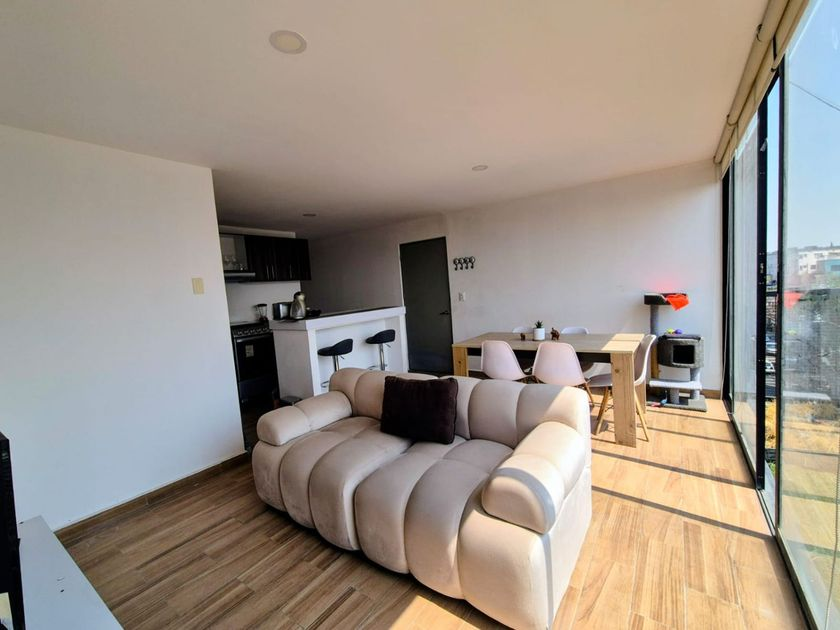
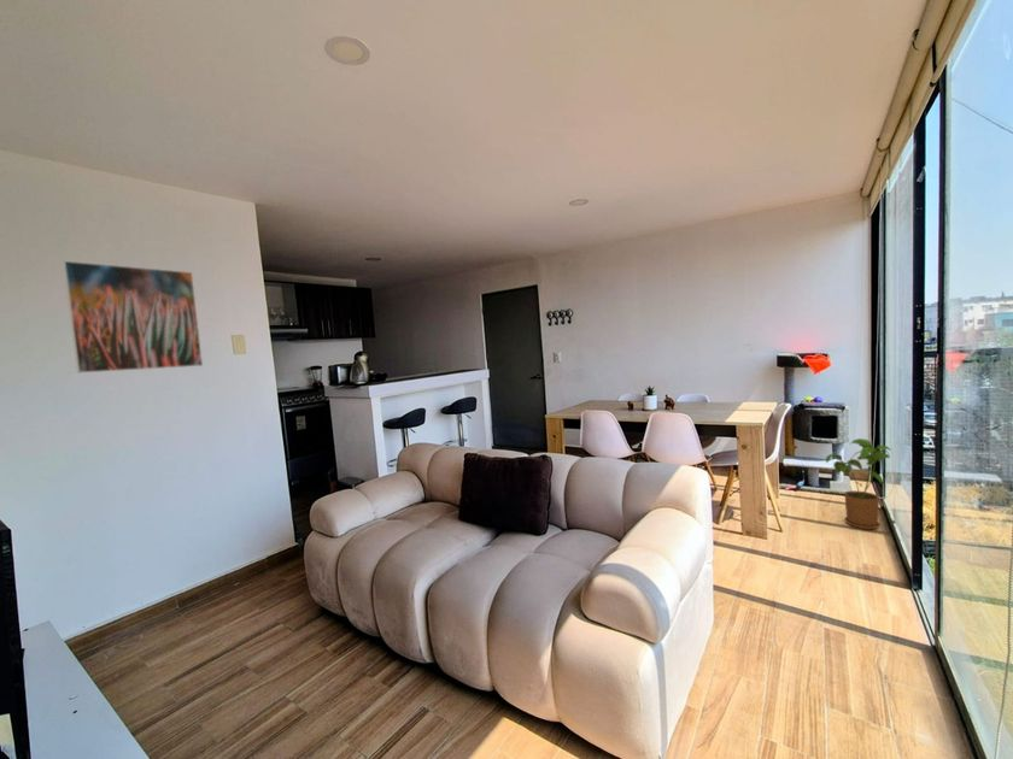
+ house plant [825,437,892,530]
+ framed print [62,259,204,375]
